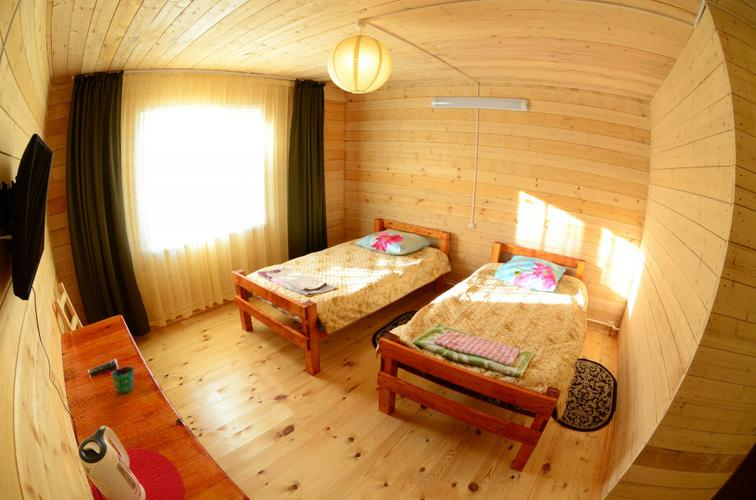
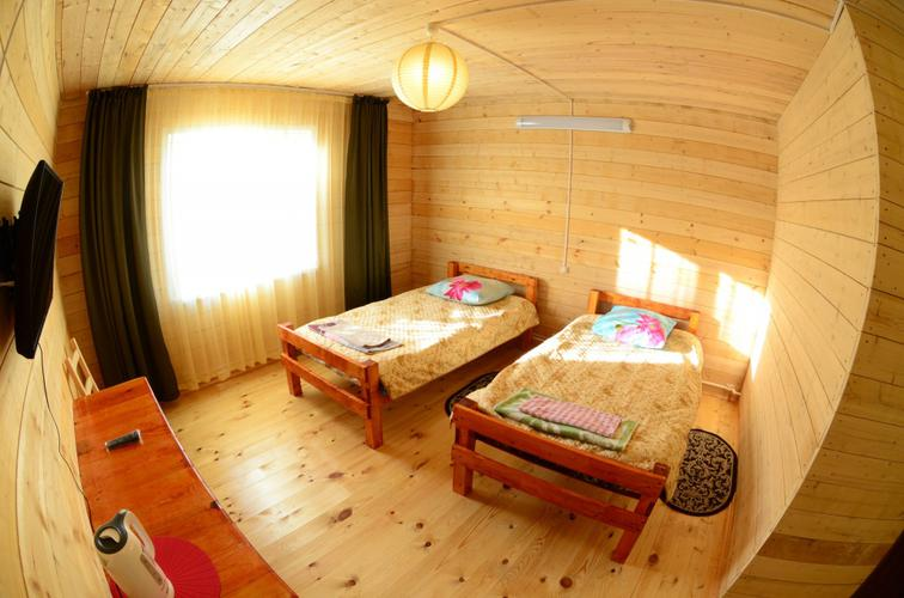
- cup [110,366,135,394]
